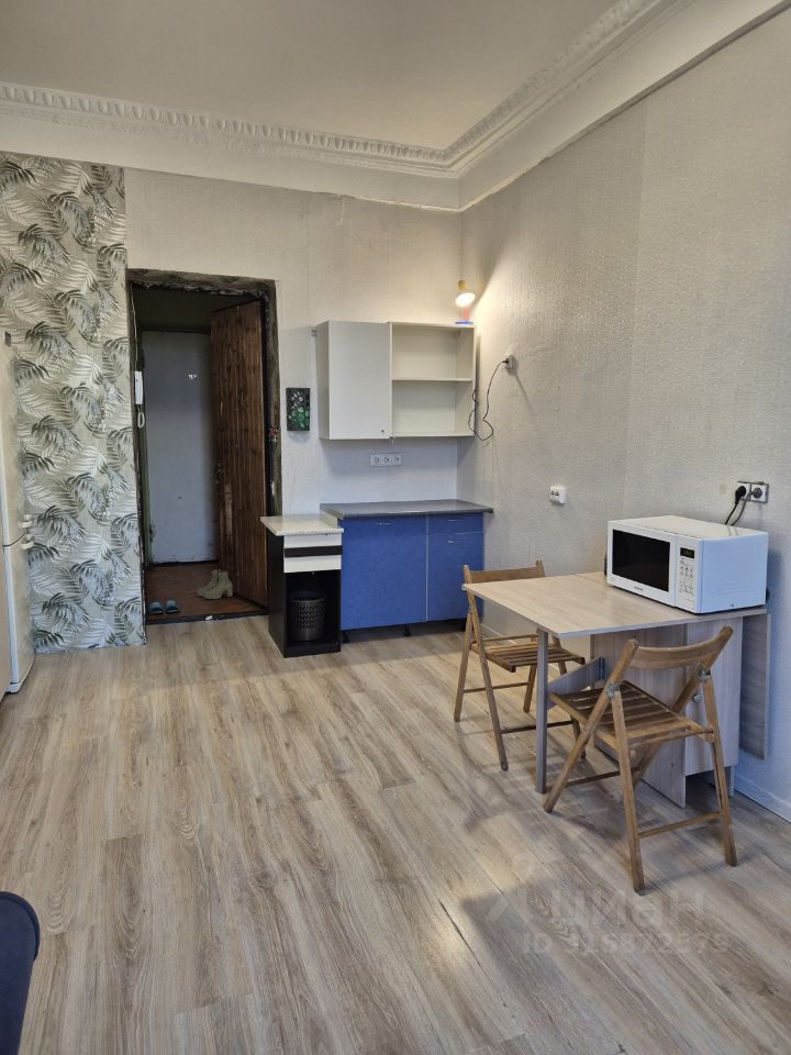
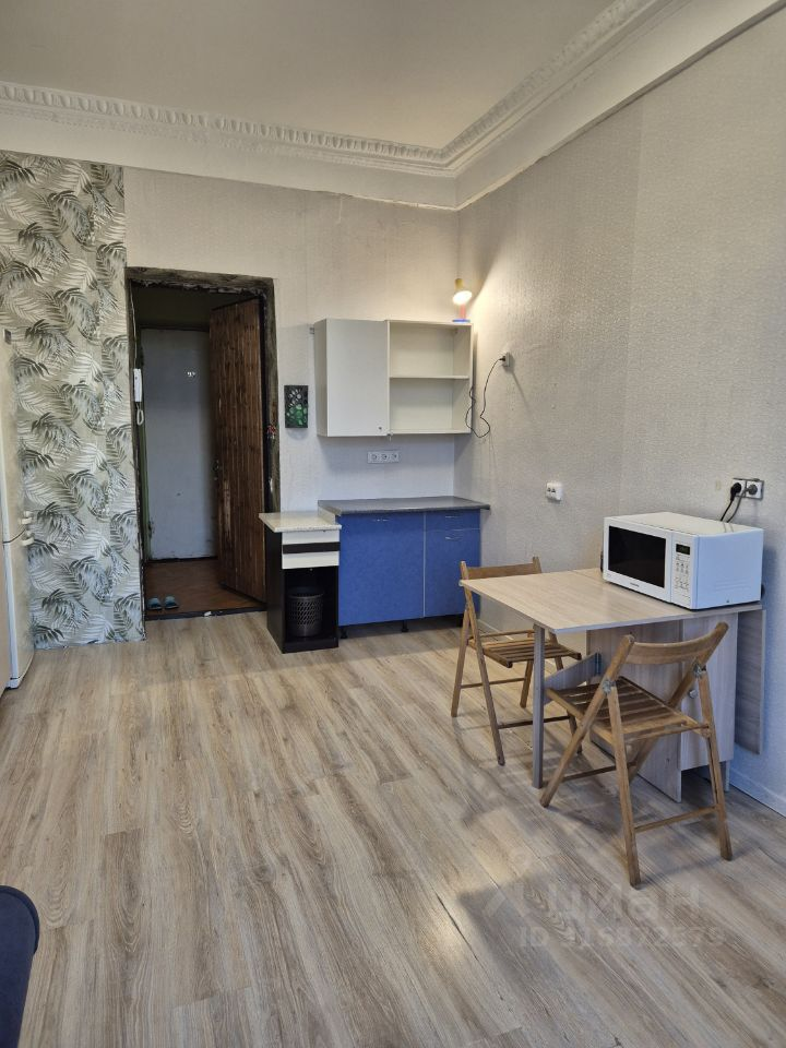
- boots [197,568,234,600]
